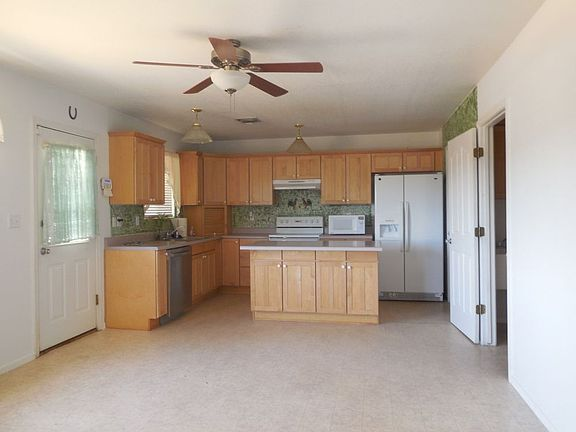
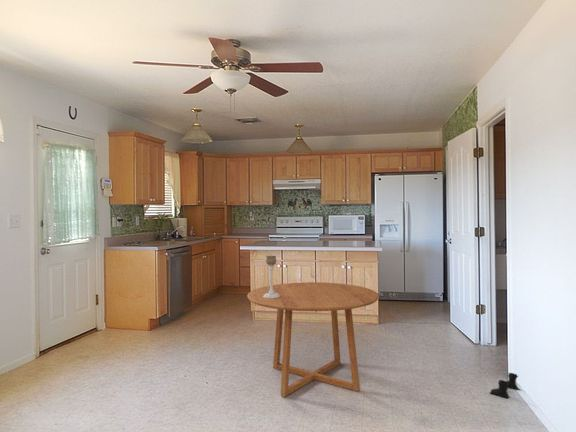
+ dining table [246,281,380,398]
+ boots [489,372,521,400]
+ candle holder [263,255,280,298]
